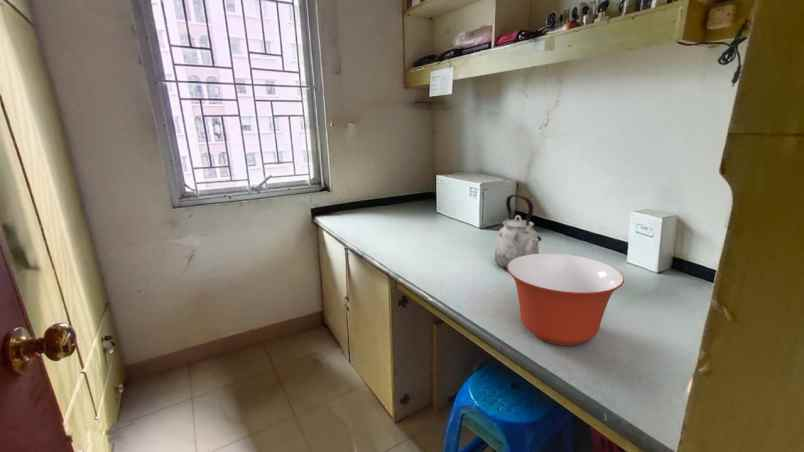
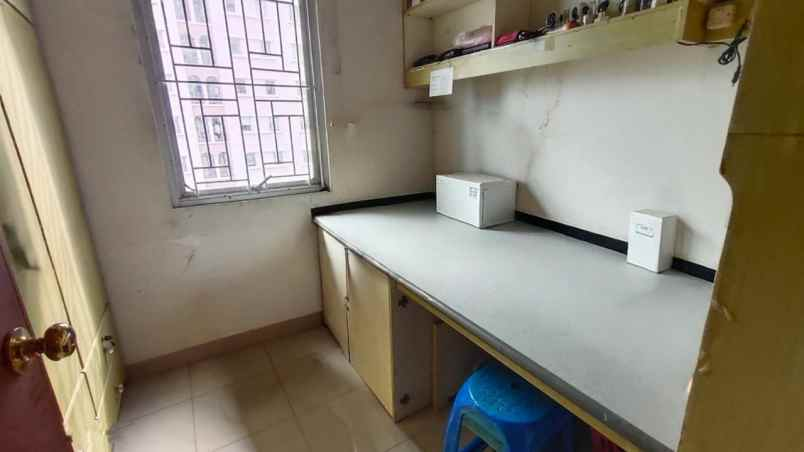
- mixing bowl [506,253,625,346]
- kettle [493,194,543,270]
